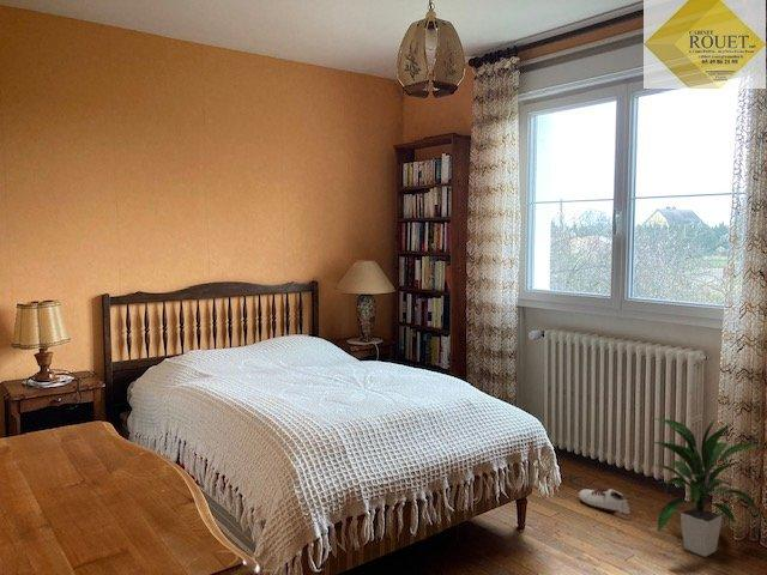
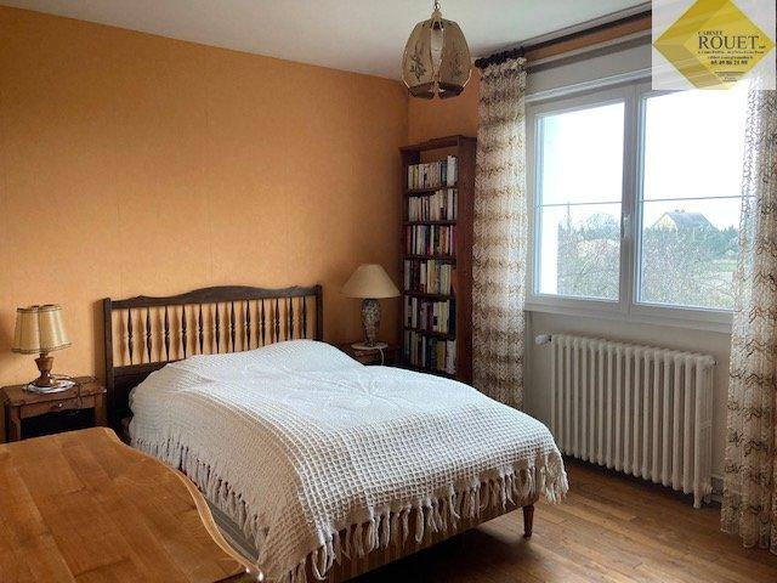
- indoor plant [648,416,763,558]
- shoe [578,486,630,515]
